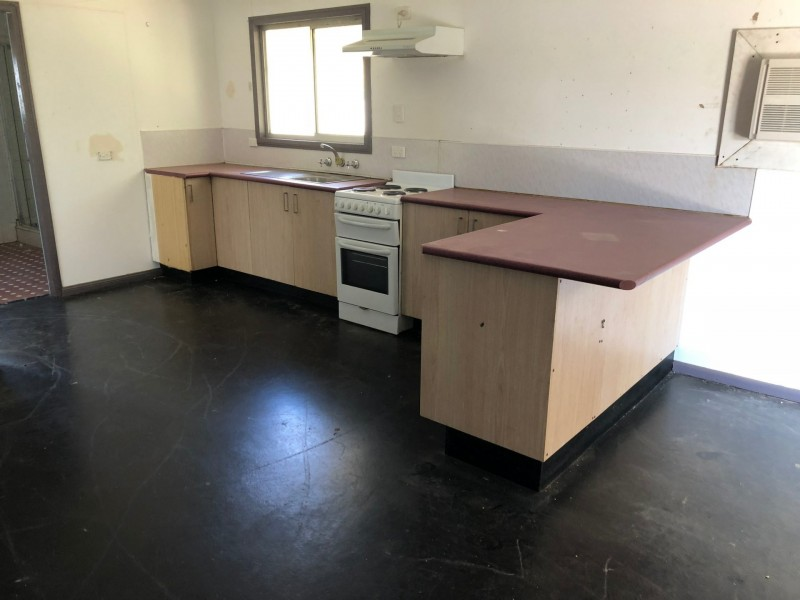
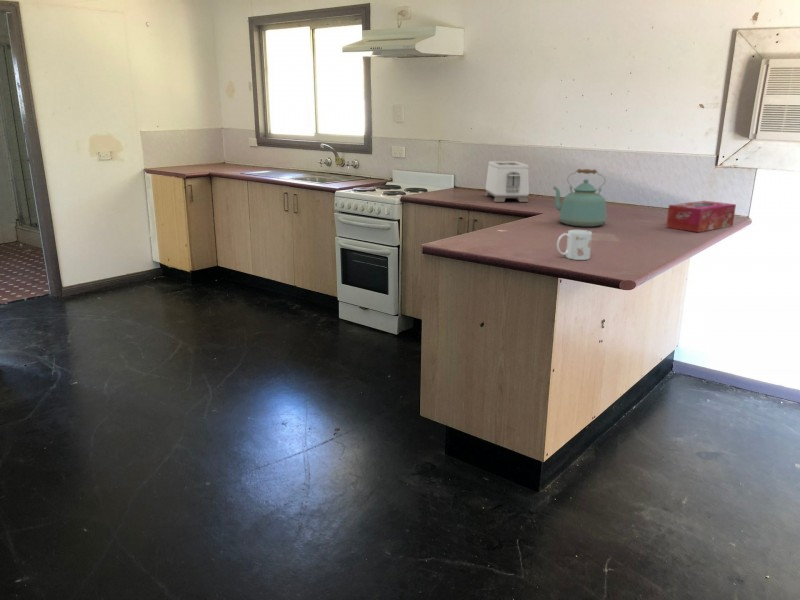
+ kettle [552,168,608,228]
+ toaster [484,160,530,203]
+ tissue box [665,200,737,233]
+ mug [556,229,593,261]
